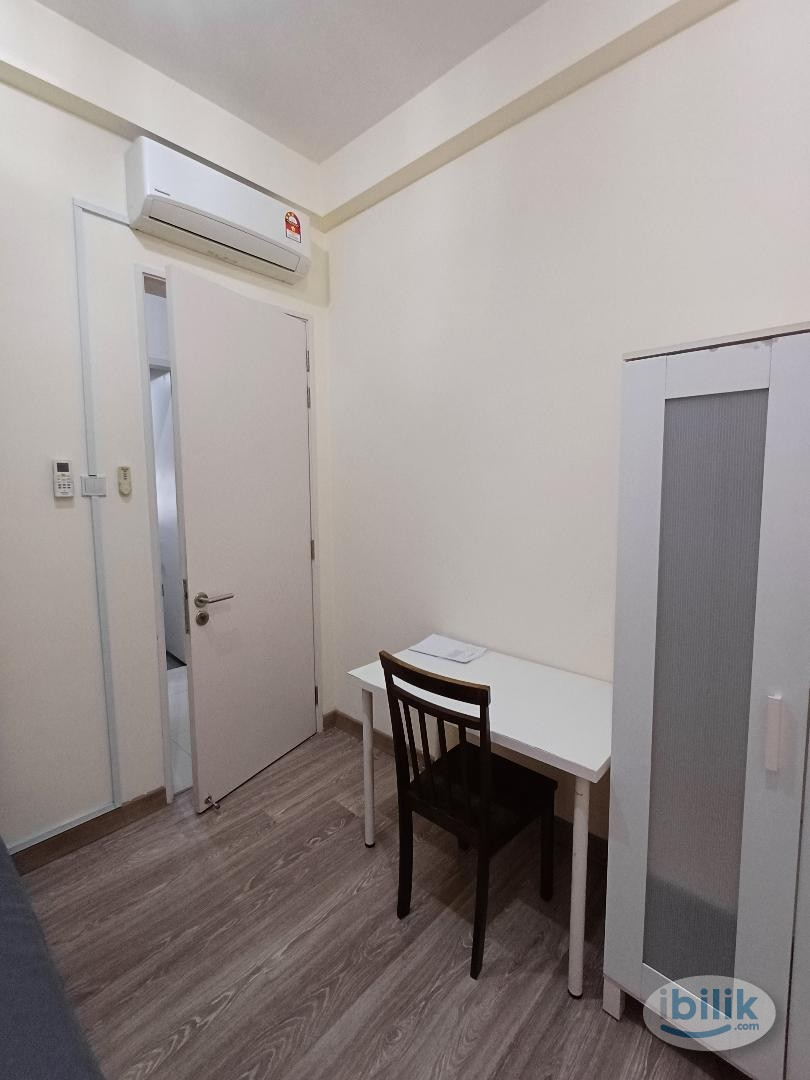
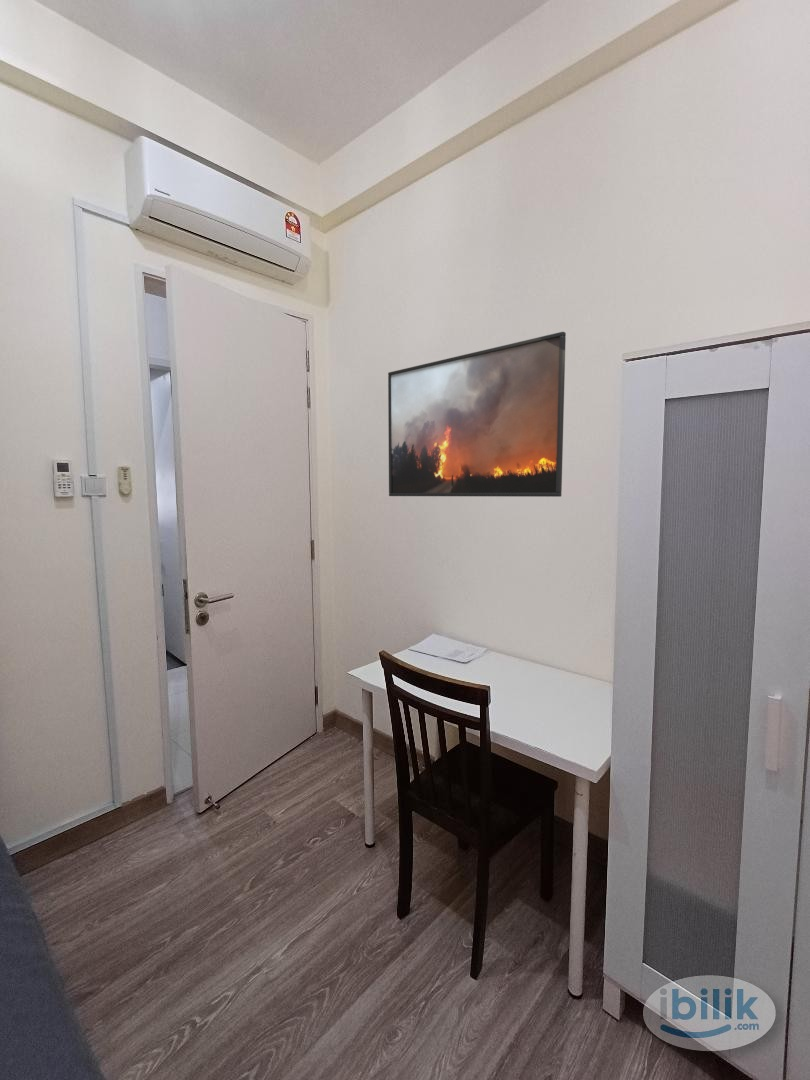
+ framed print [387,331,567,498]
